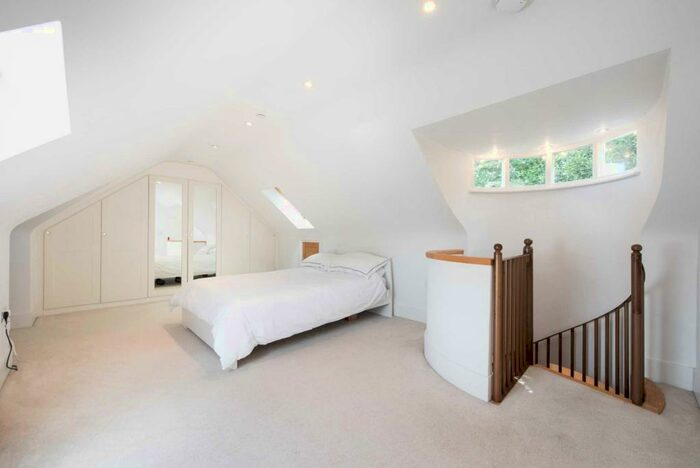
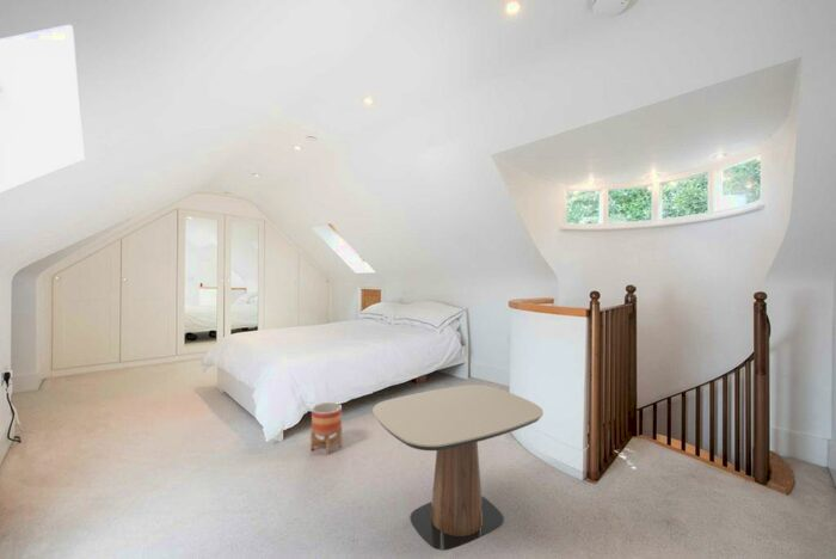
+ planter [309,401,343,456]
+ side table [371,383,545,551]
